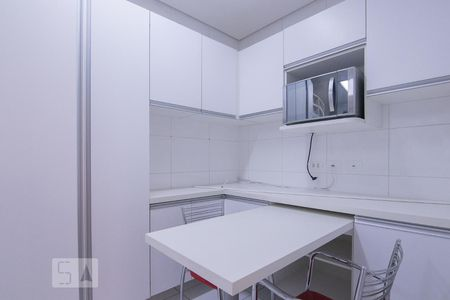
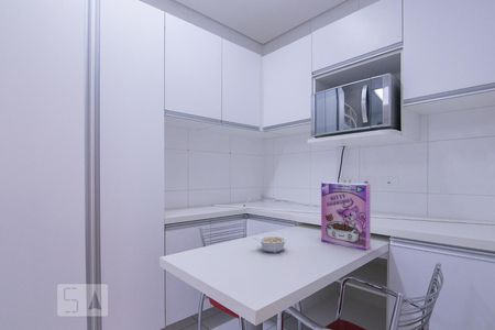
+ cereal box [320,182,372,252]
+ legume [252,234,288,254]
